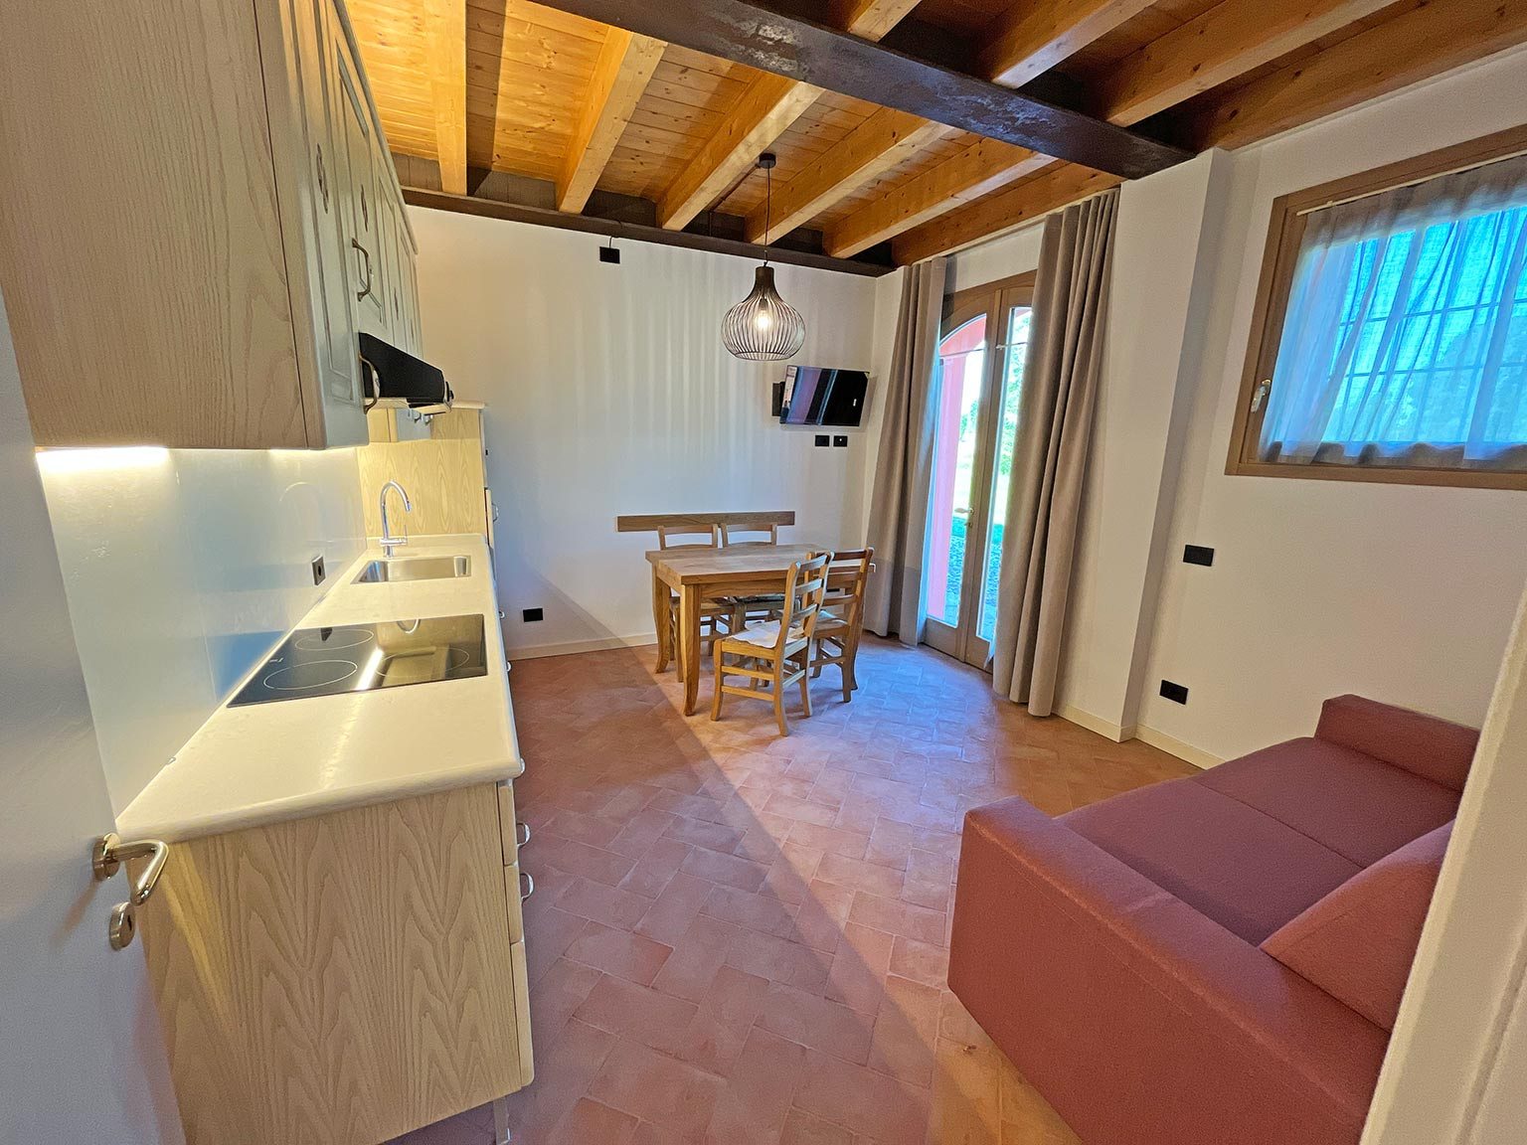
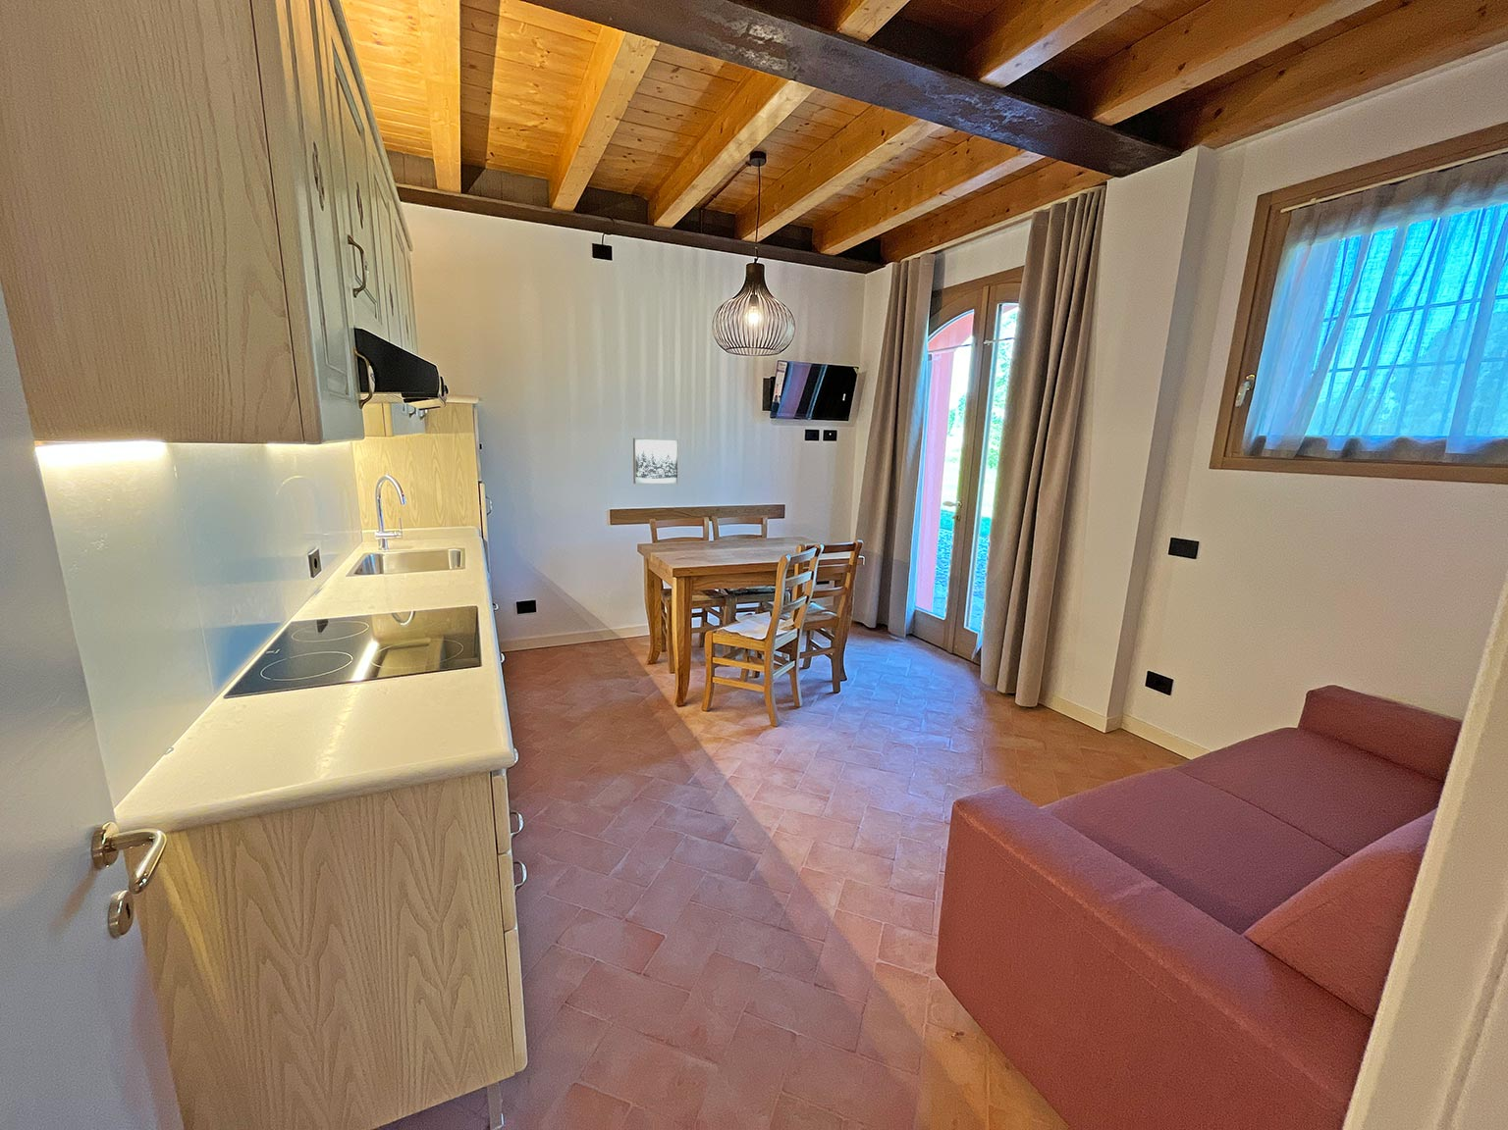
+ wall art [632,438,679,484]
